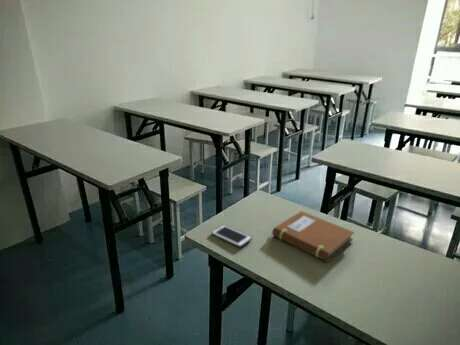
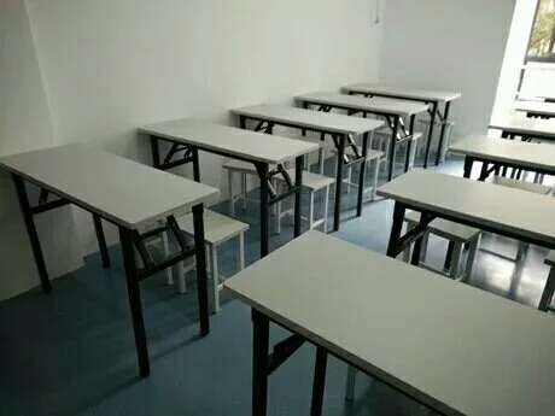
- notebook [271,210,355,263]
- cell phone [211,224,253,248]
